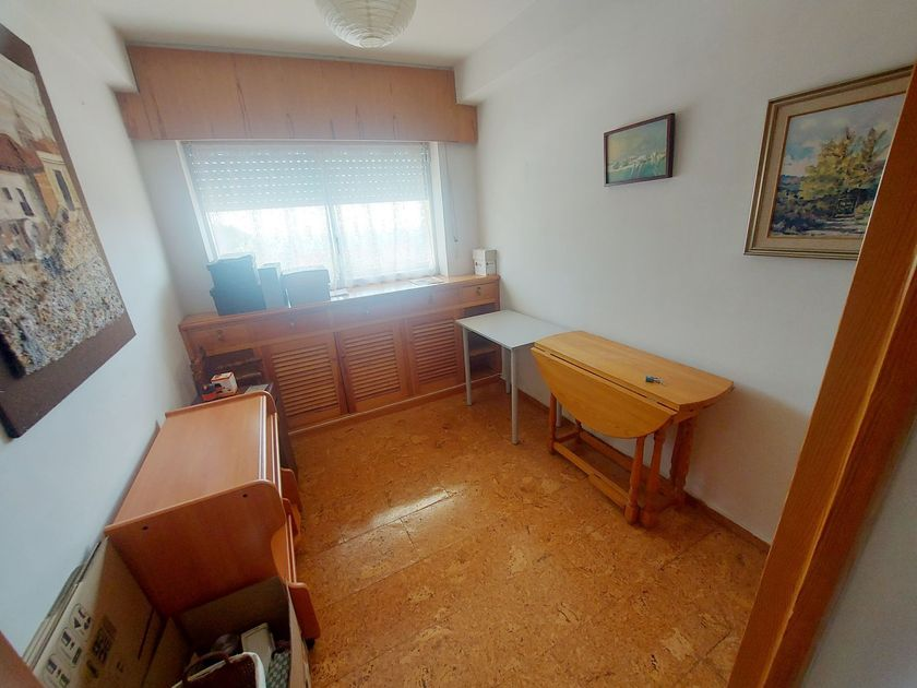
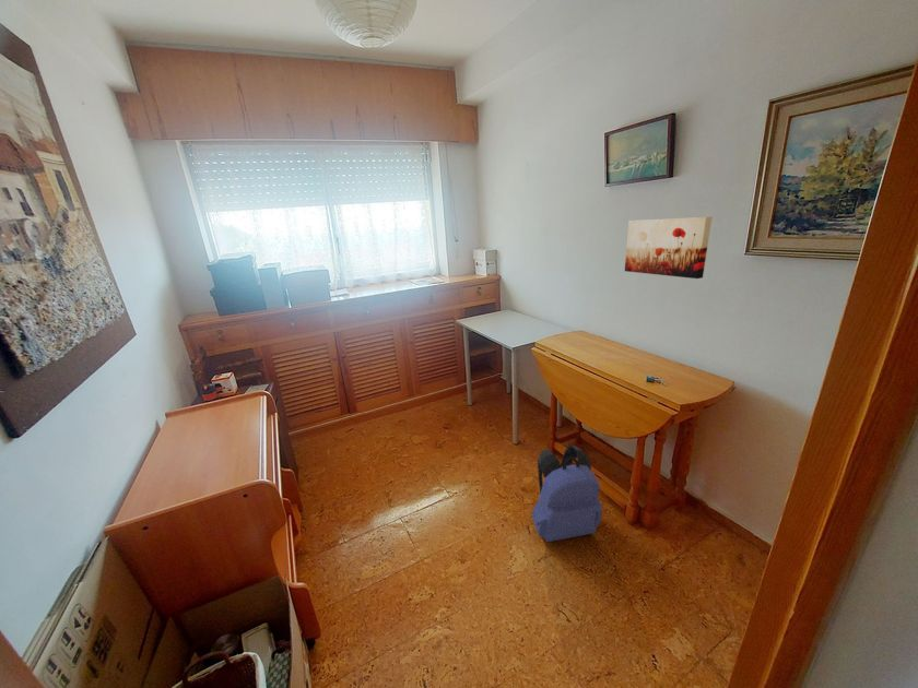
+ wall art [624,216,713,280]
+ backpack [531,443,603,543]
